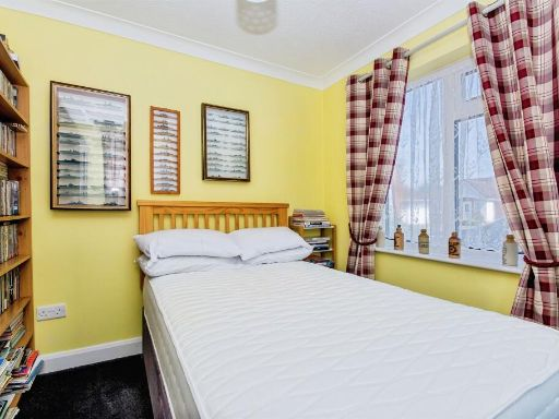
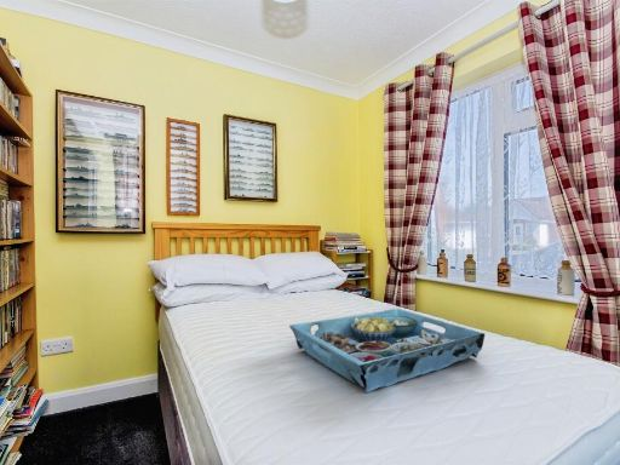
+ serving tray [288,308,486,394]
